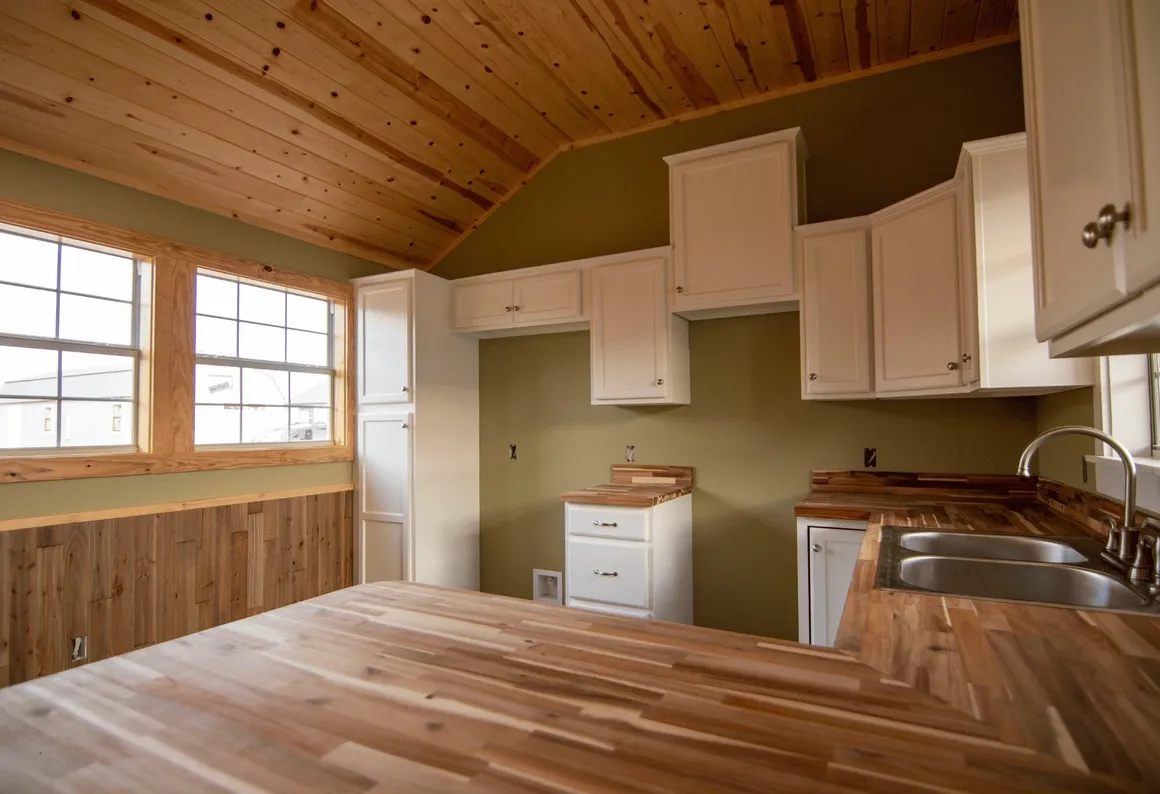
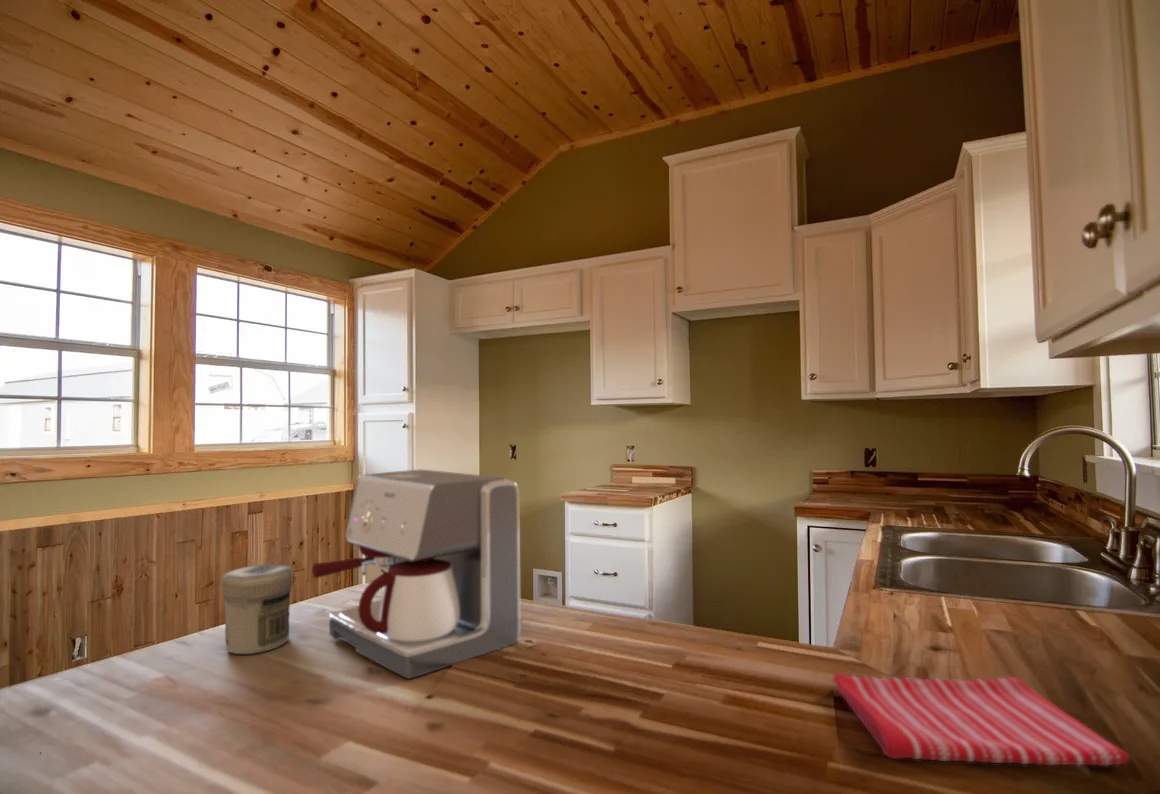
+ coffee maker [311,468,522,680]
+ jar [220,563,293,655]
+ dish towel [831,672,1131,766]
